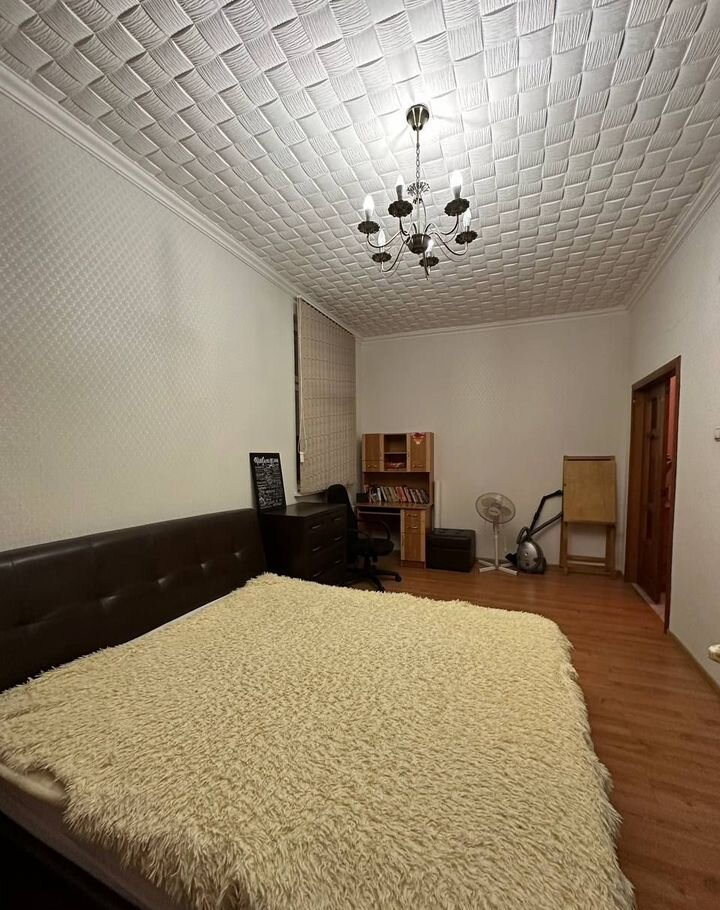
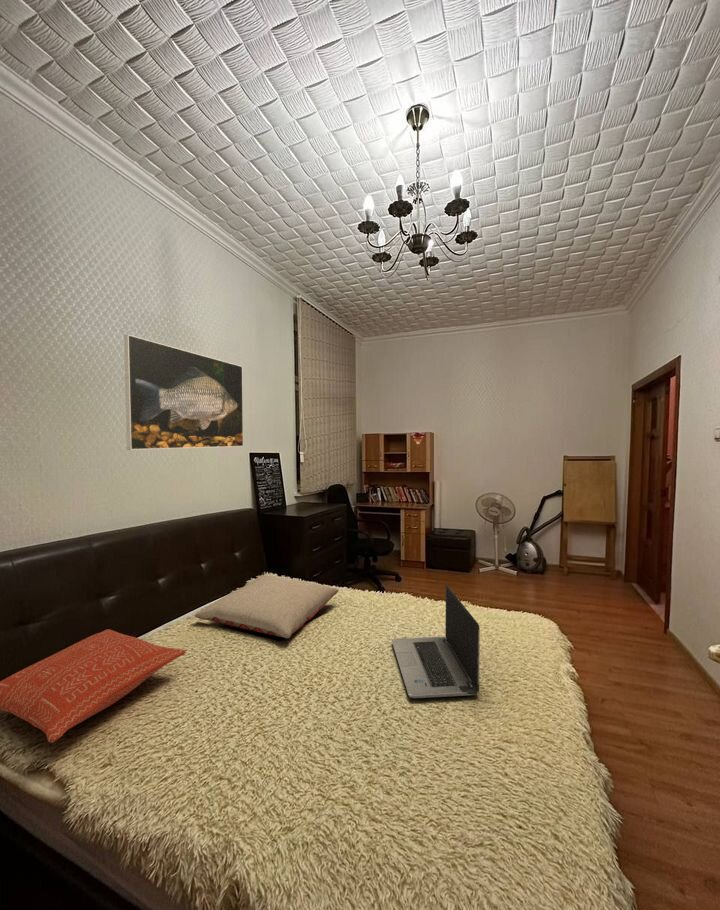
+ laptop computer [391,584,481,699]
+ pillow [194,575,340,639]
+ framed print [123,333,244,451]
+ pillow [0,628,187,744]
